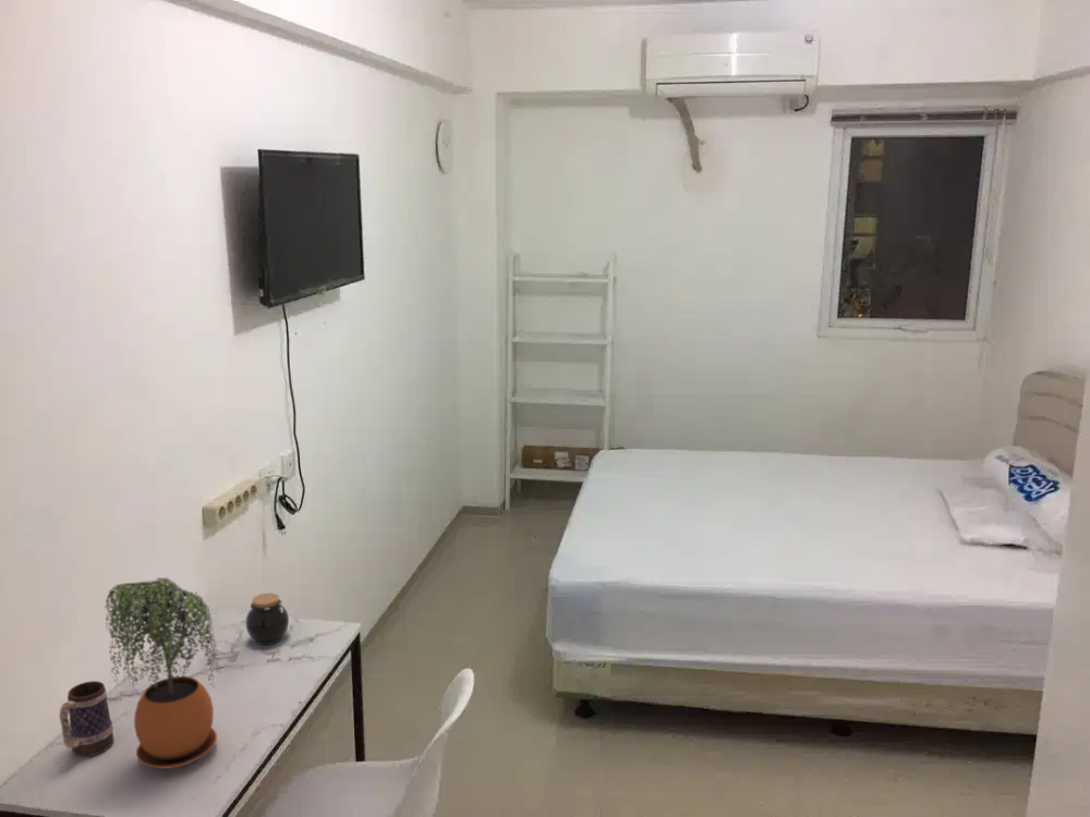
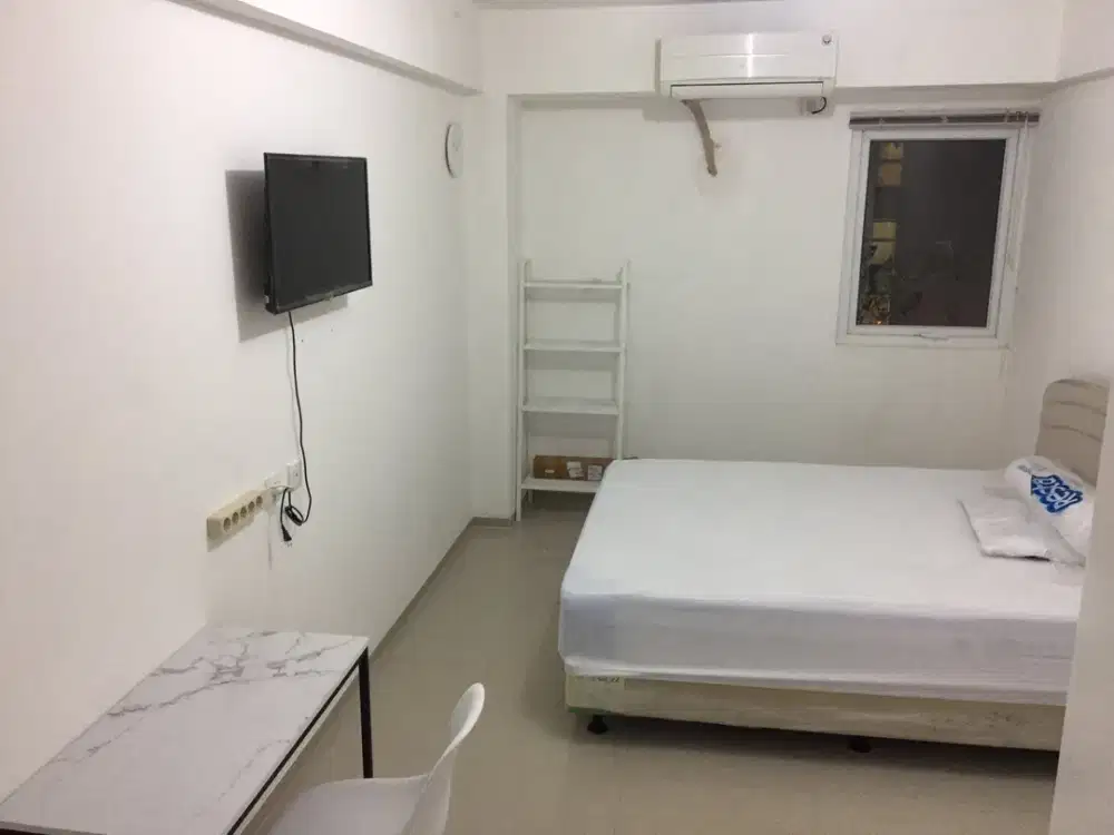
- potted plant [104,576,221,770]
- jar [245,592,290,646]
- mug [59,680,114,757]
